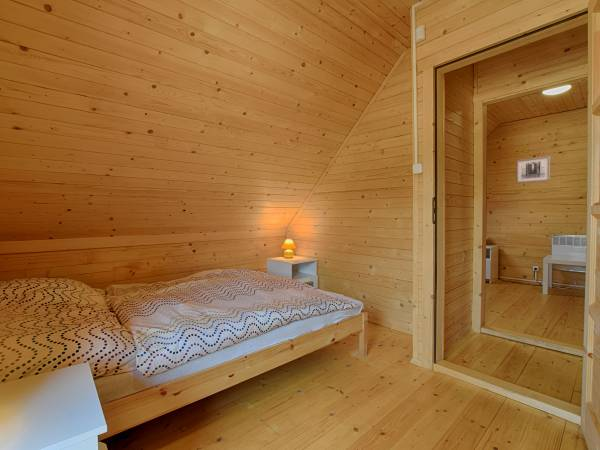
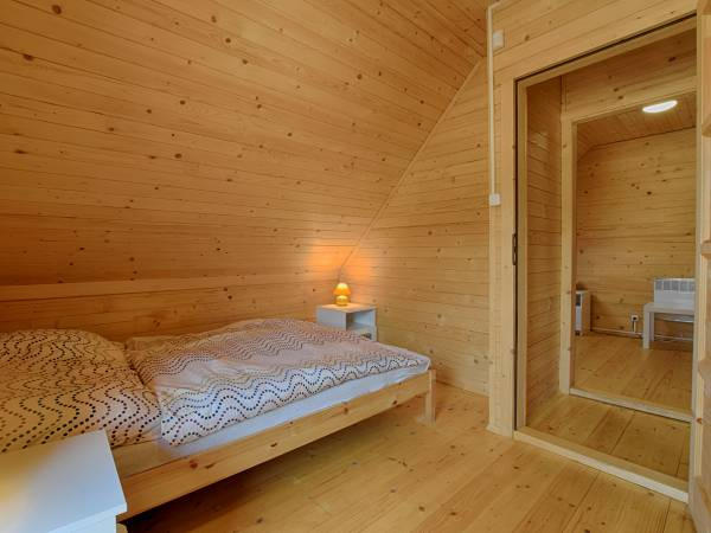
- wall art [516,155,551,184]
